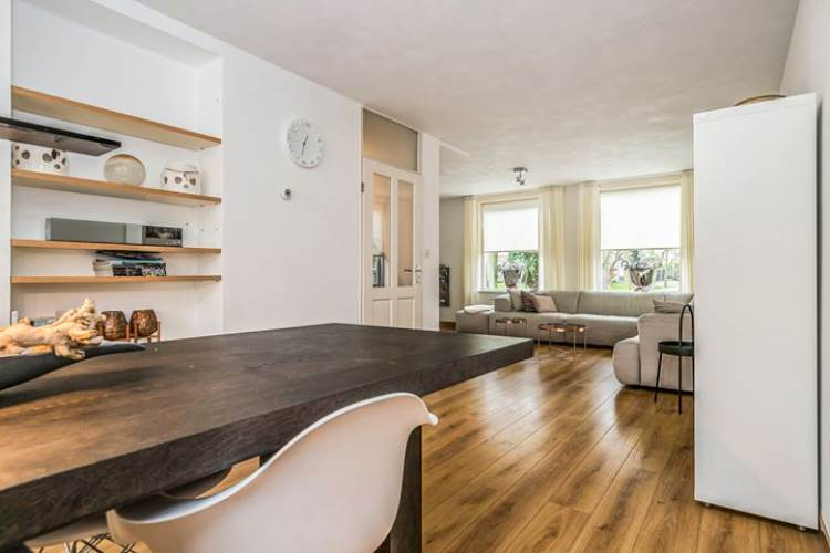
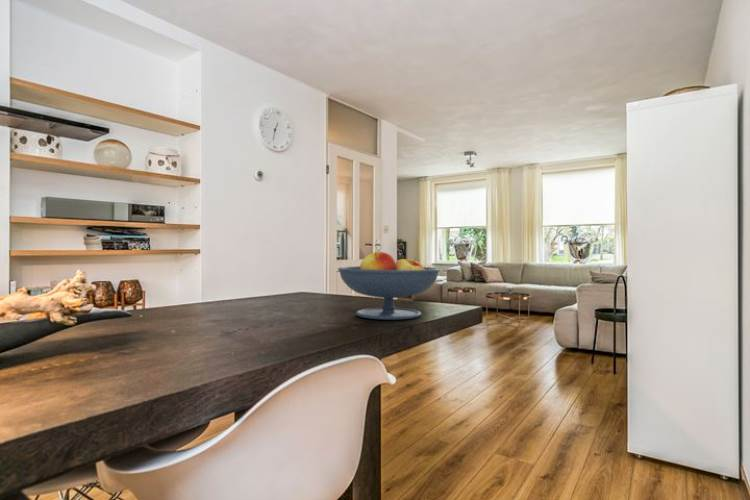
+ fruit bowl [337,251,441,321]
